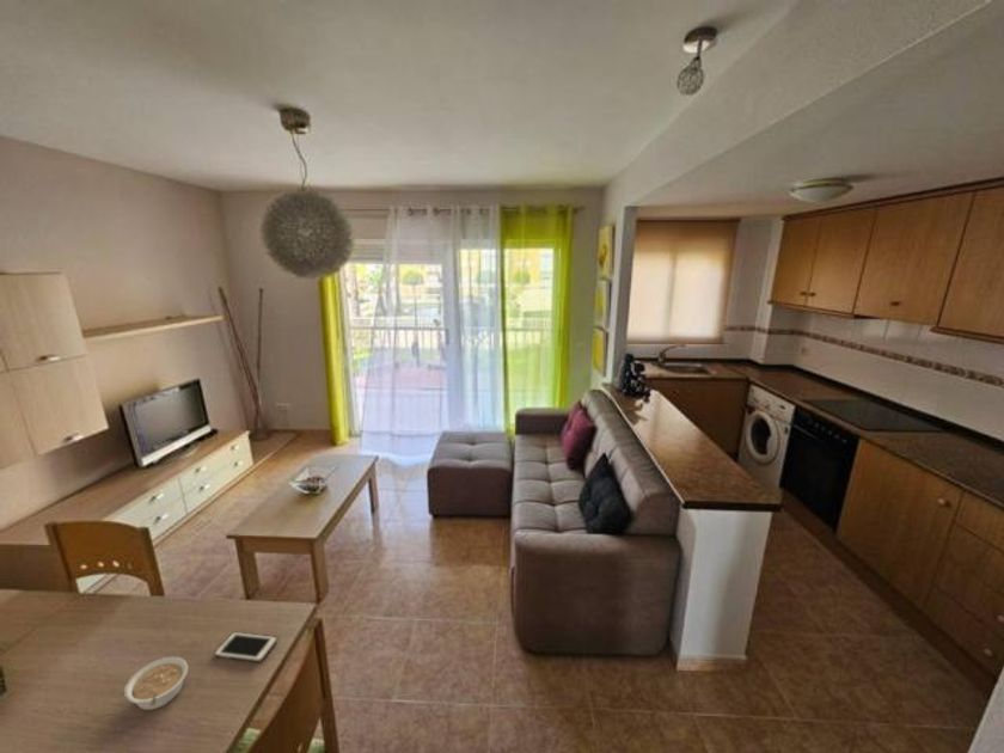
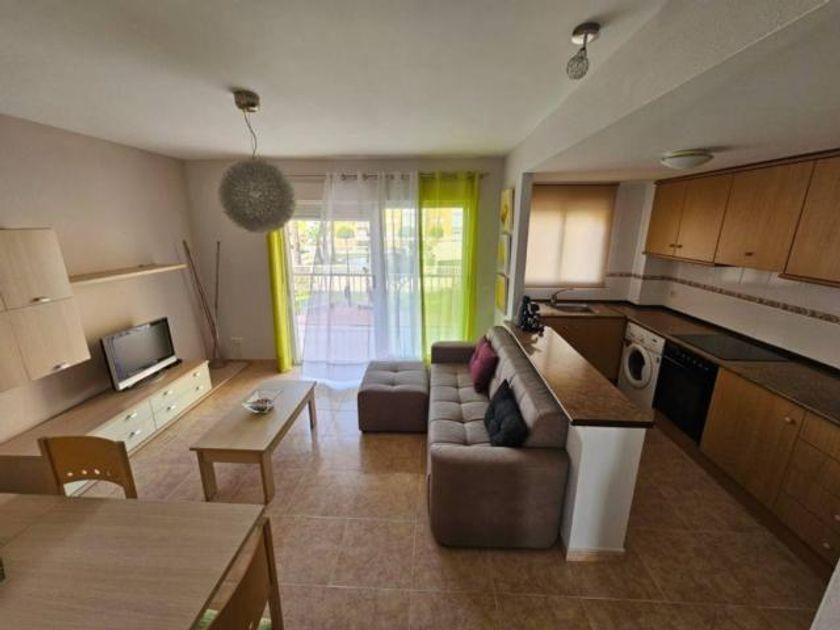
- cell phone [213,631,278,663]
- legume [123,656,189,711]
